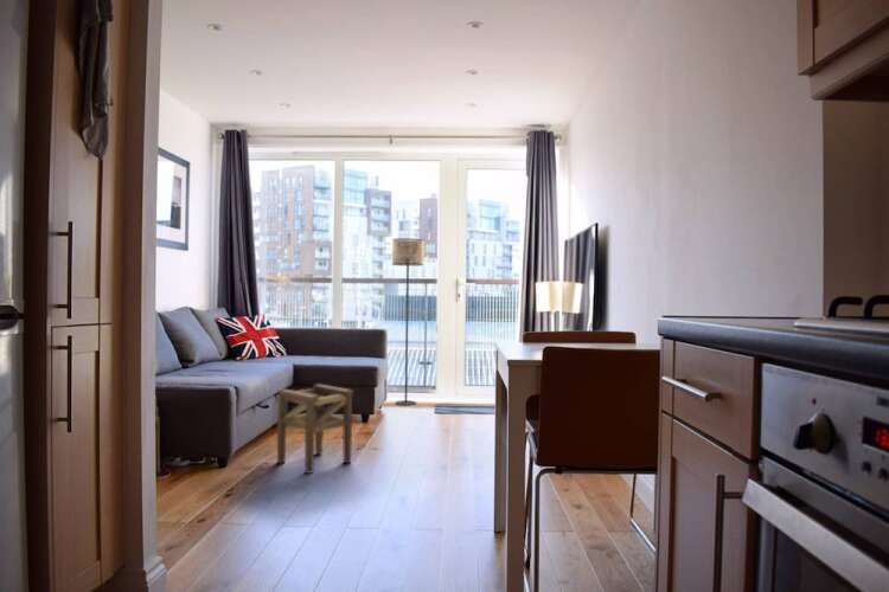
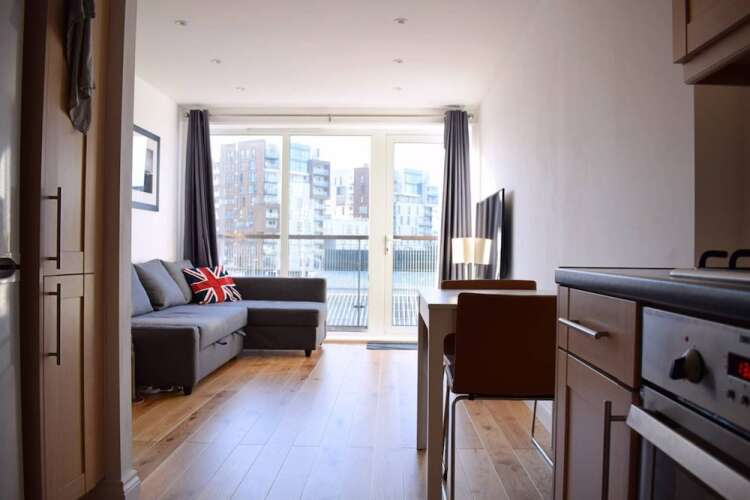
- stool [276,384,354,475]
- floor lamp [391,237,426,406]
